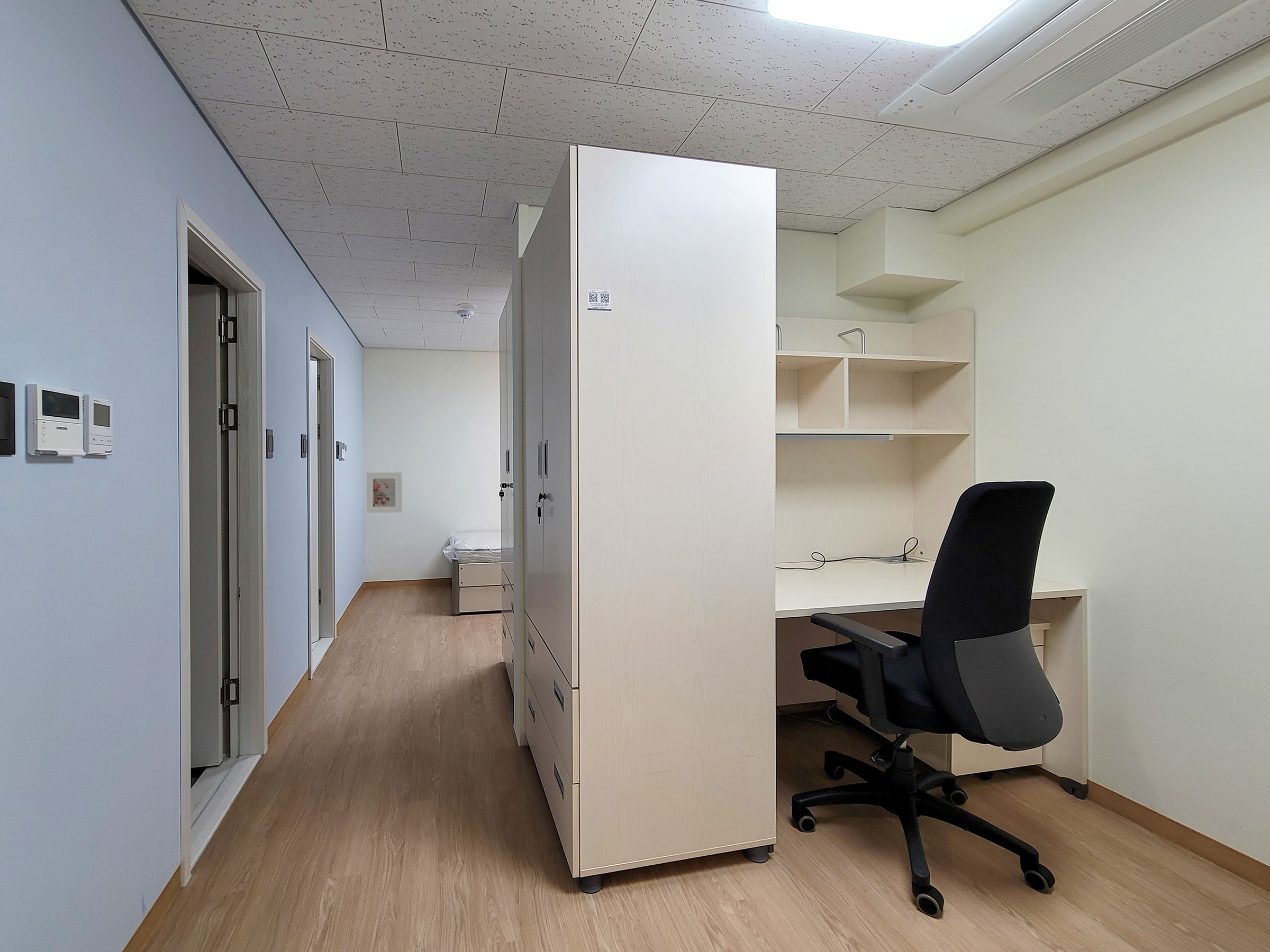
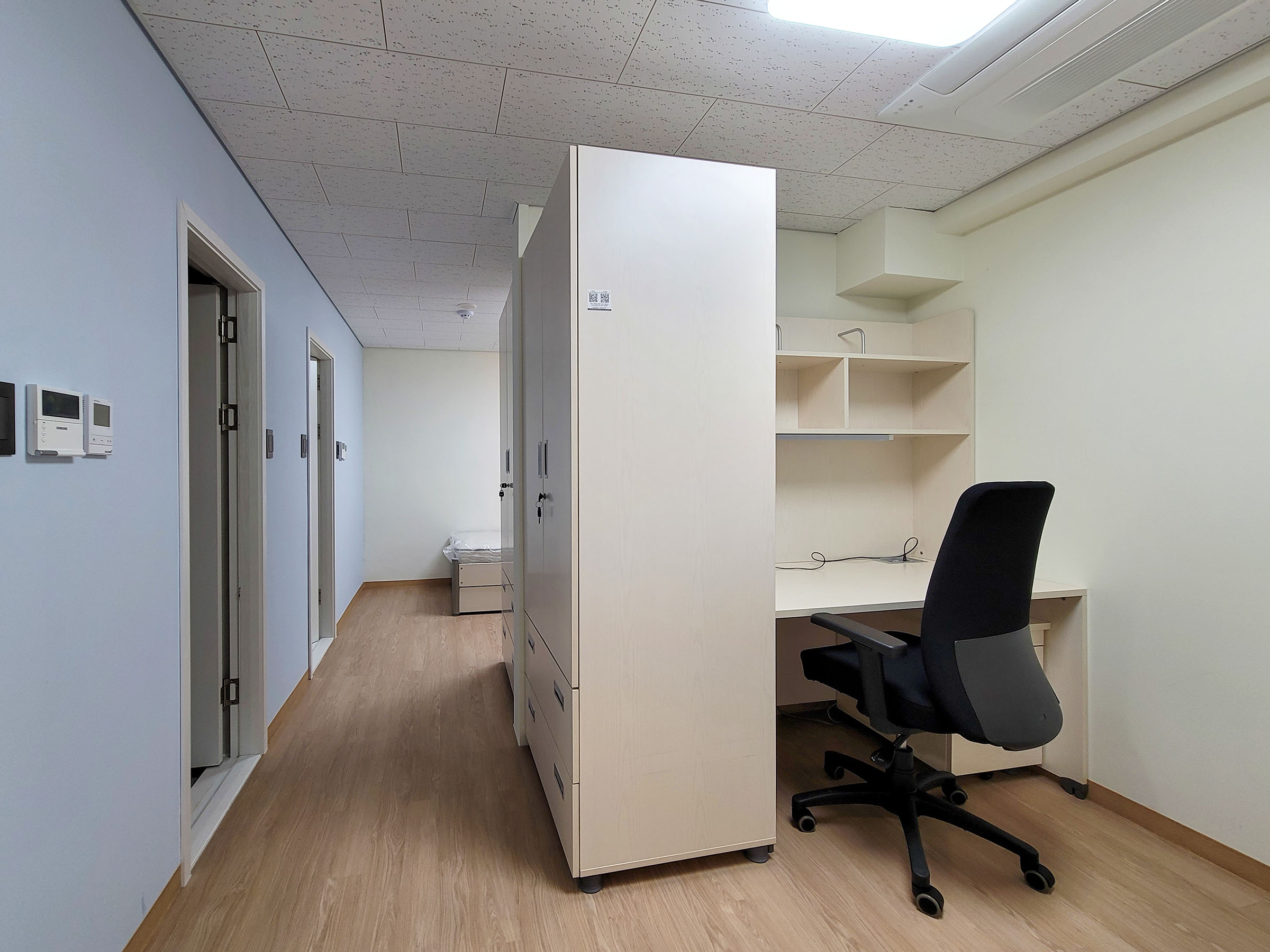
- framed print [366,472,402,513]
